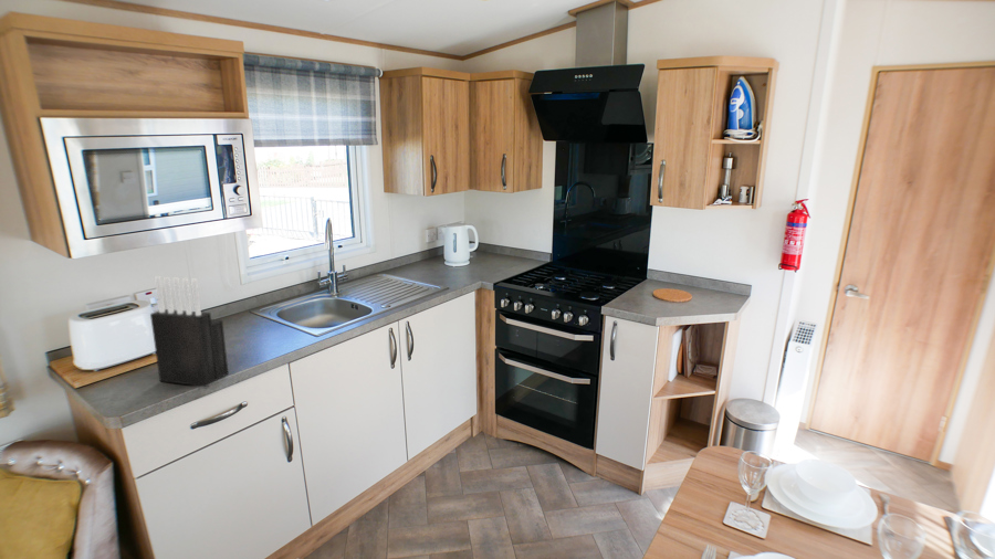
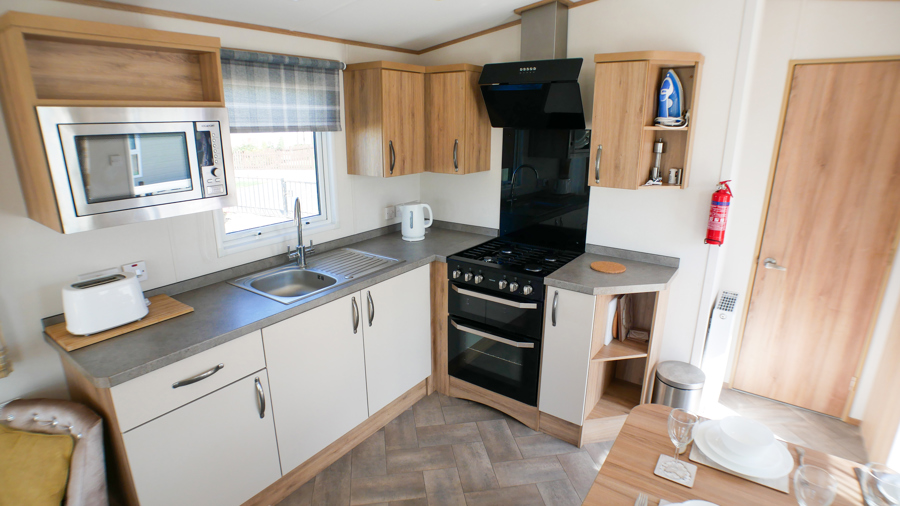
- knife block [149,275,230,388]
